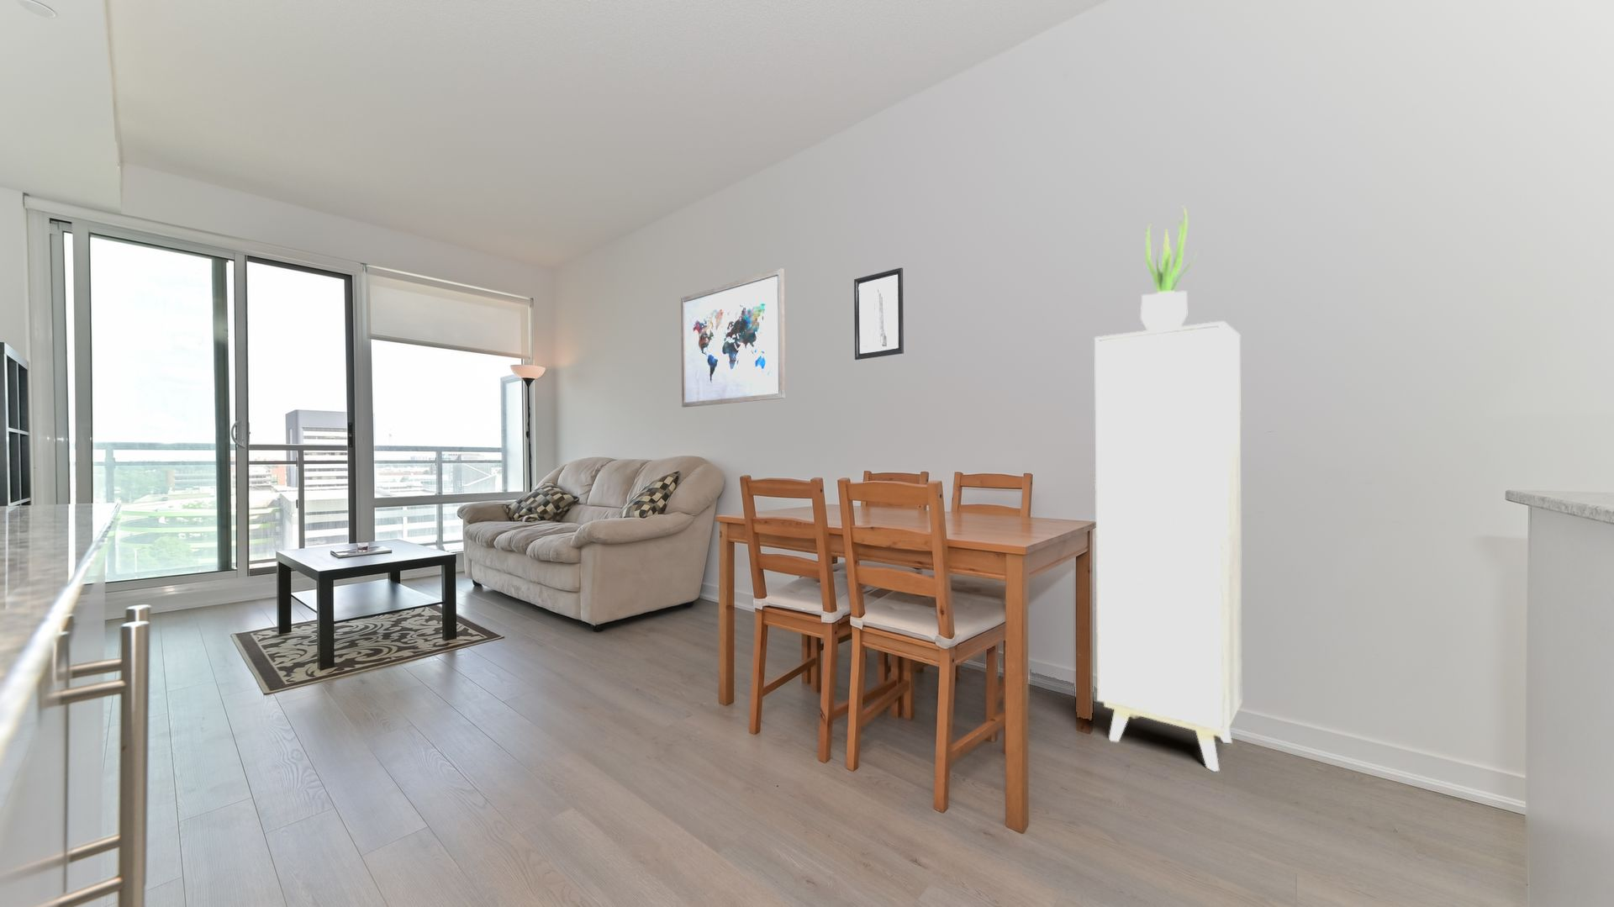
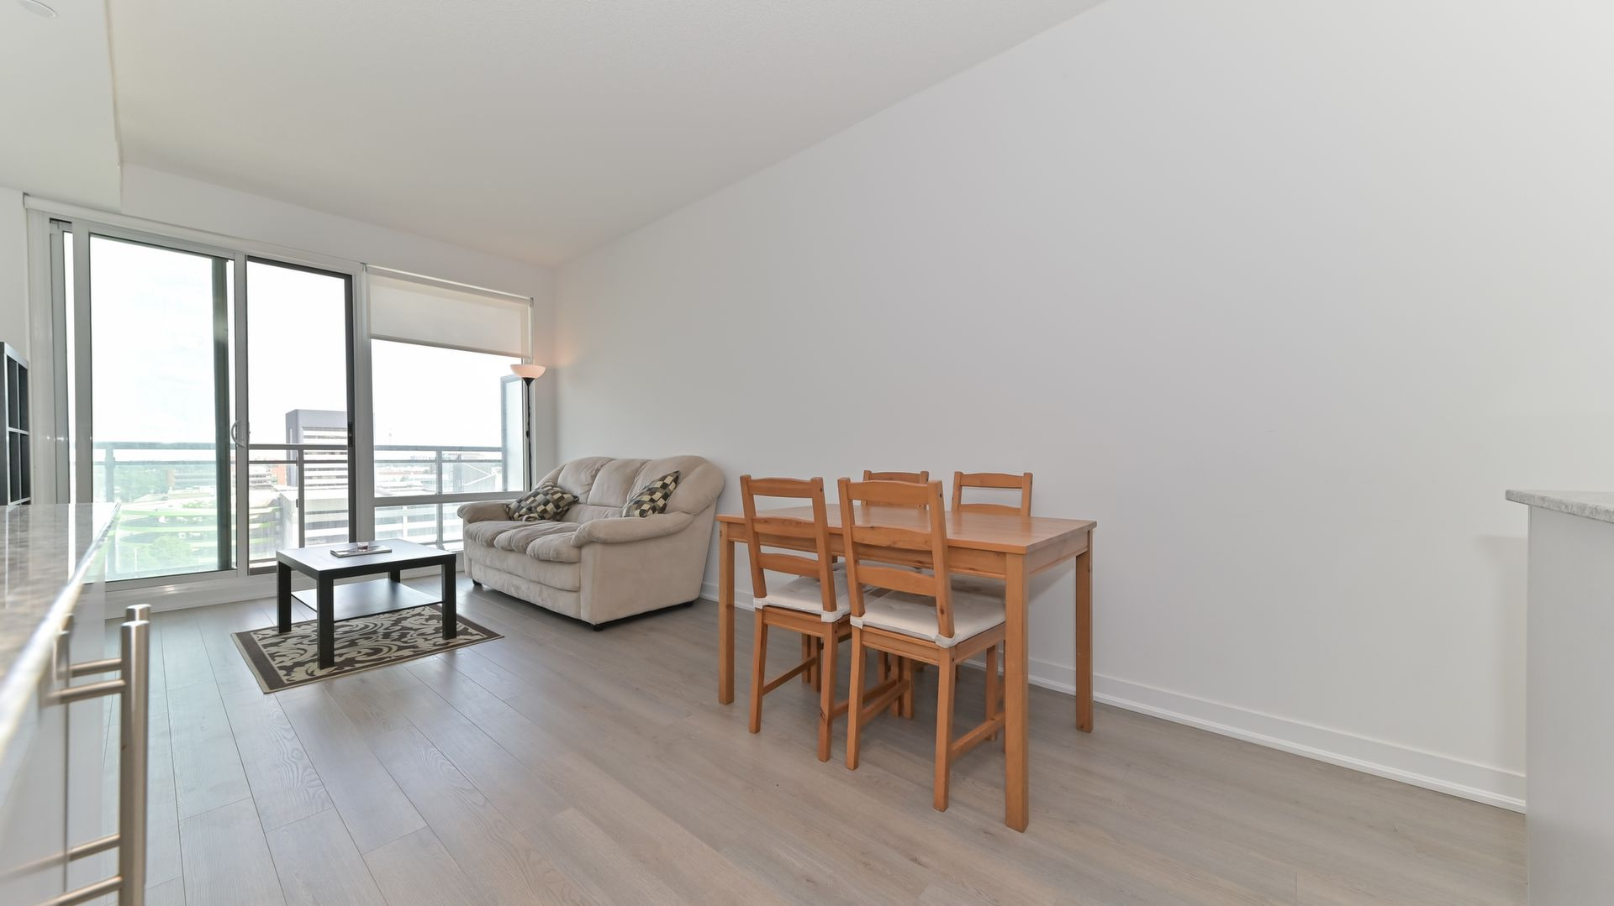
- wall art [854,267,905,360]
- cabinet [1094,320,1244,773]
- potted plant [1140,204,1198,330]
- wall art [680,267,786,408]
